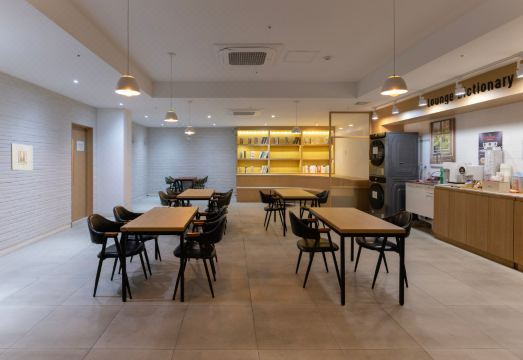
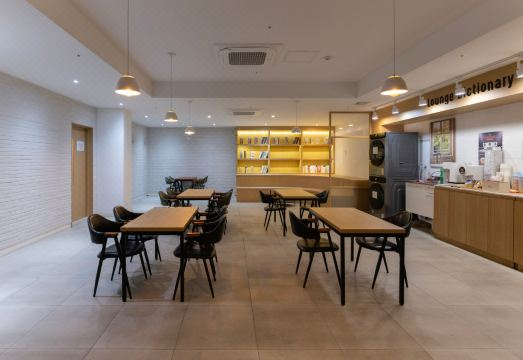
- wall art [10,142,34,171]
